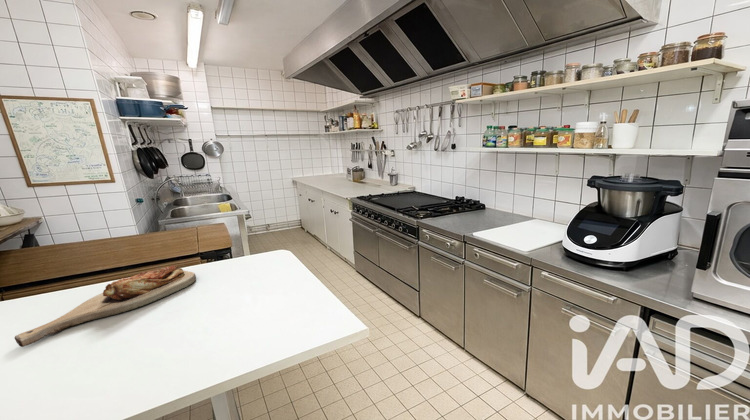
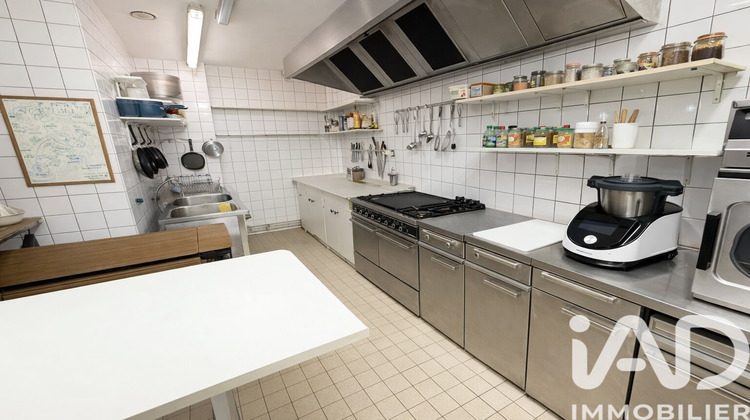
- cutting board [14,264,197,348]
